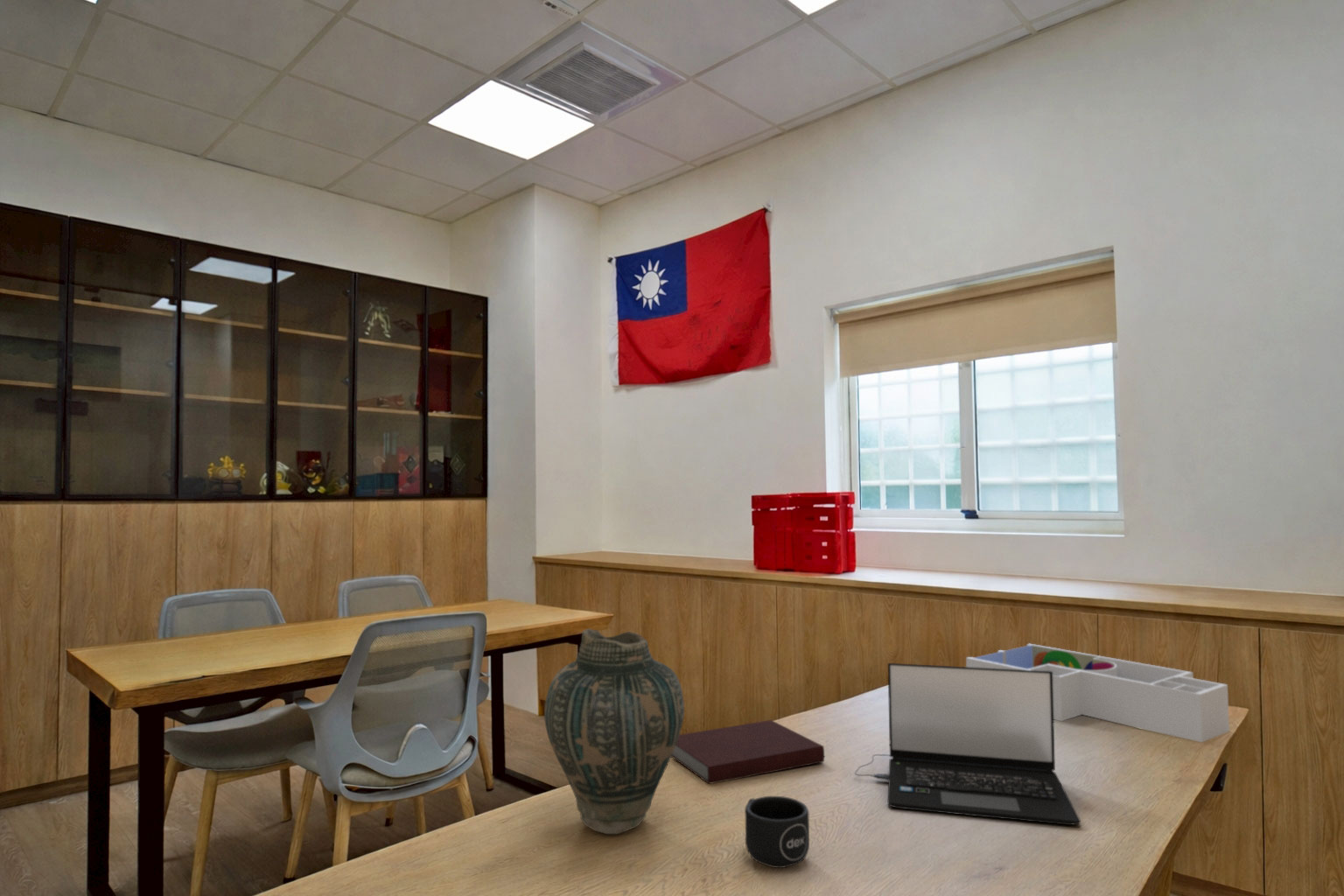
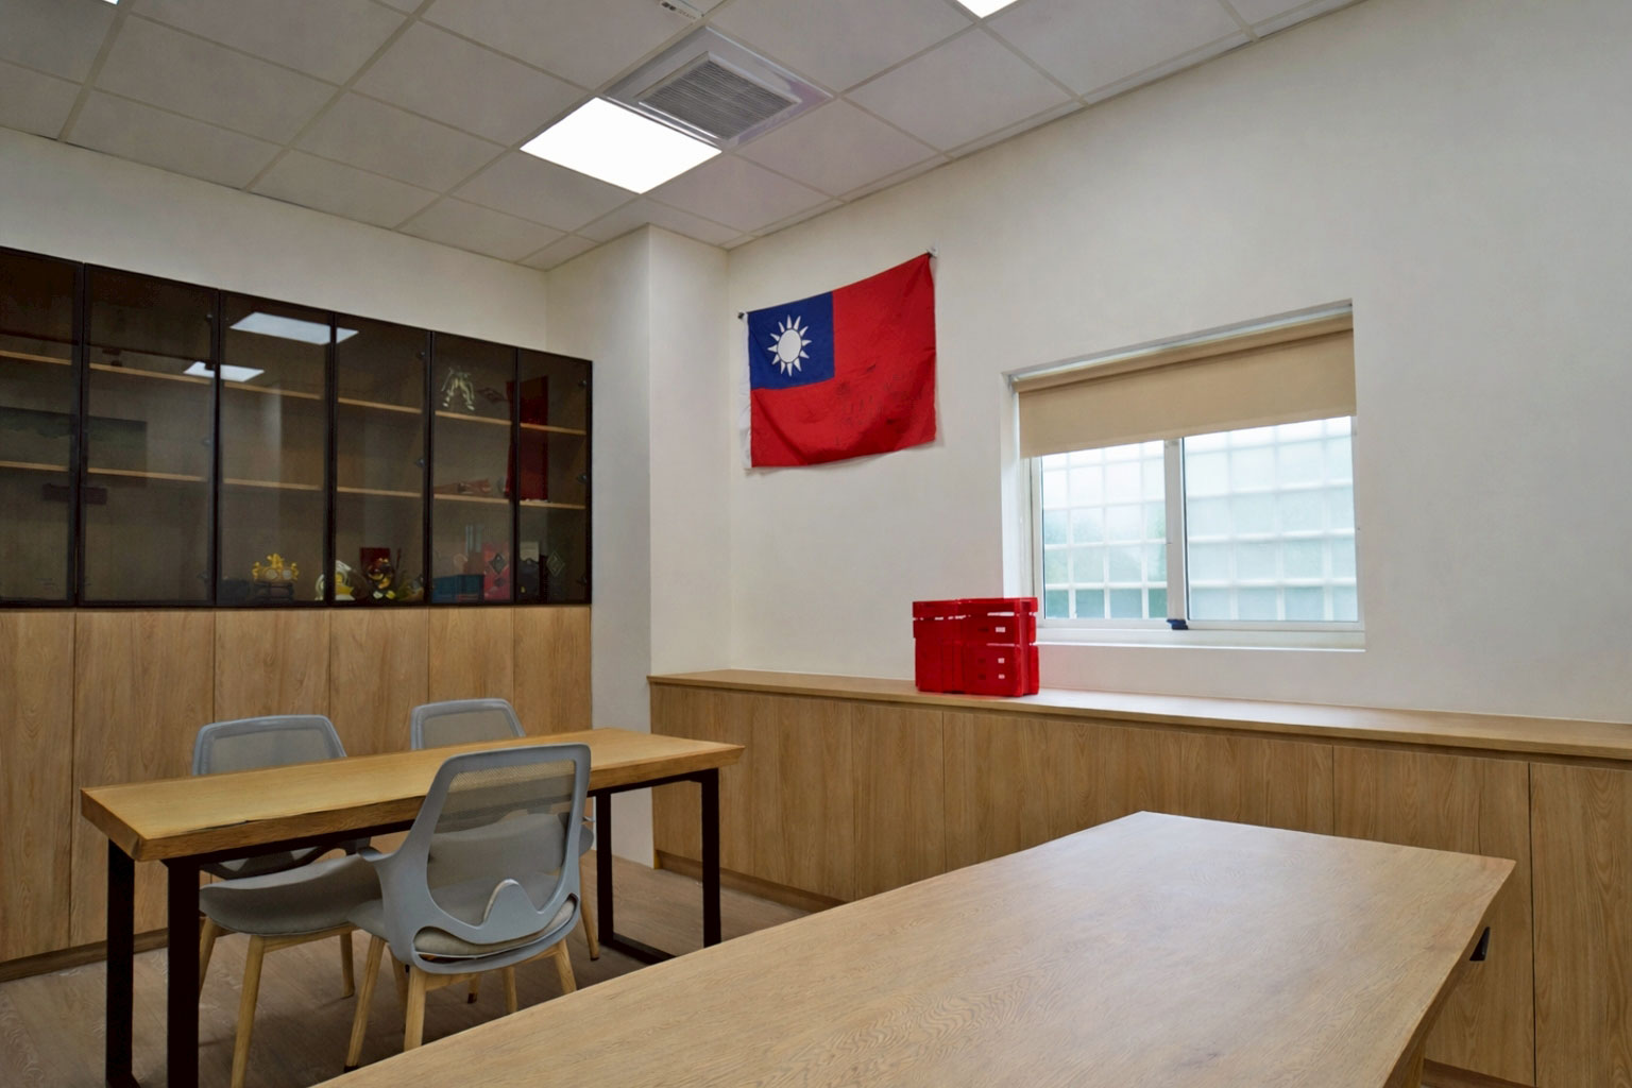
- notebook [671,719,825,785]
- desk organizer [965,643,1230,743]
- vase [543,628,685,835]
- laptop [854,662,1082,826]
- mug [744,795,810,869]
